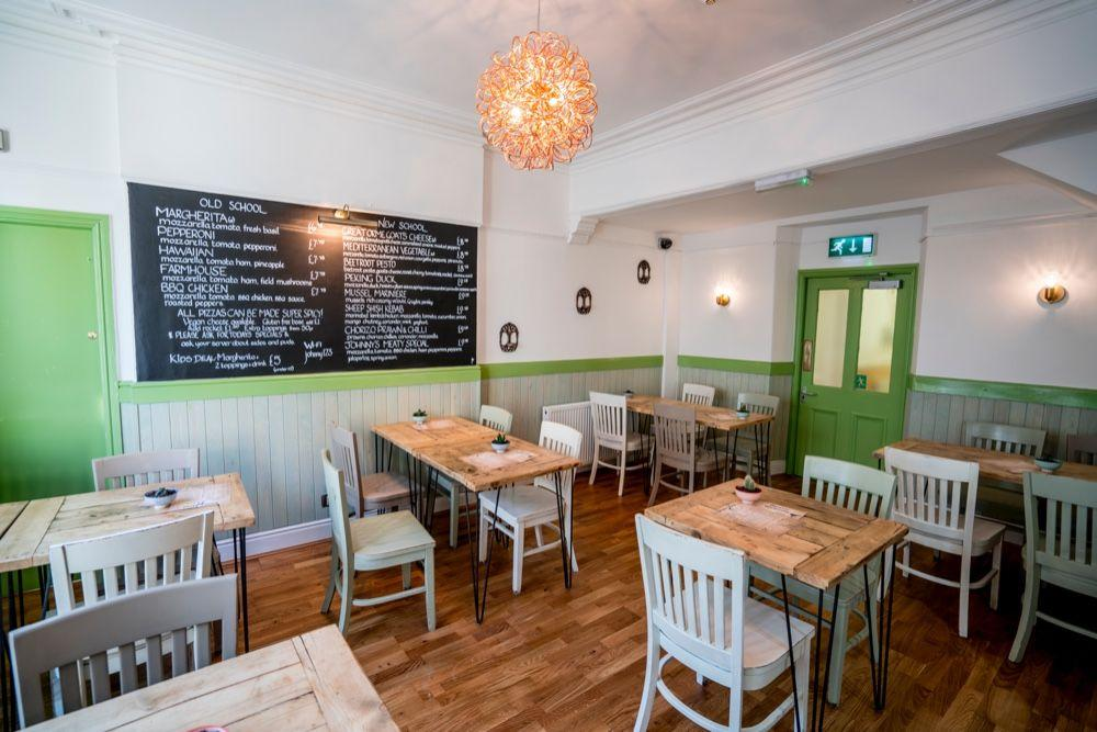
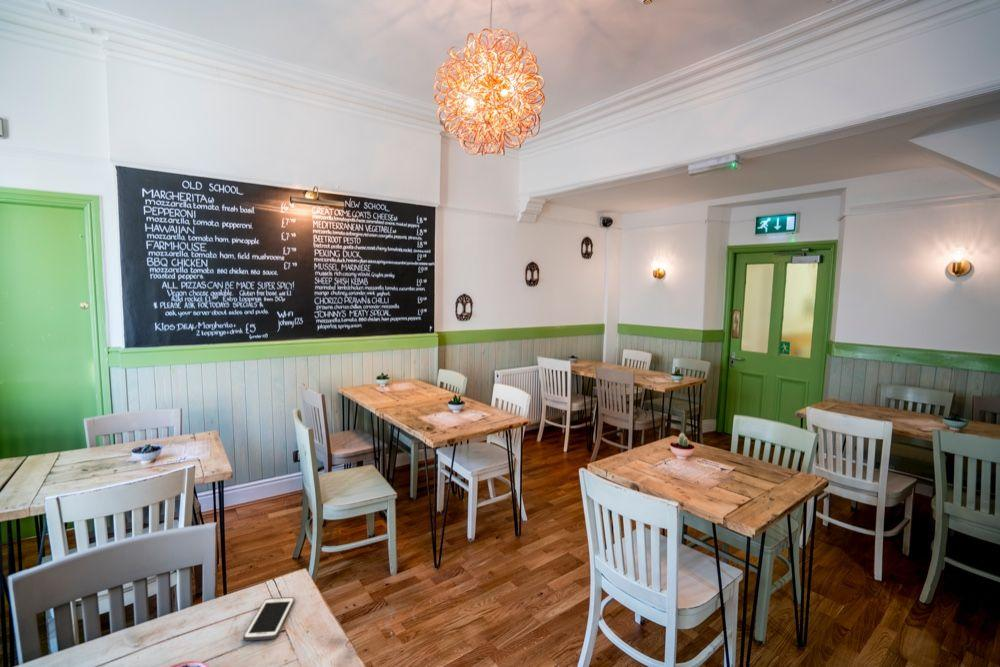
+ cell phone [243,596,295,642]
